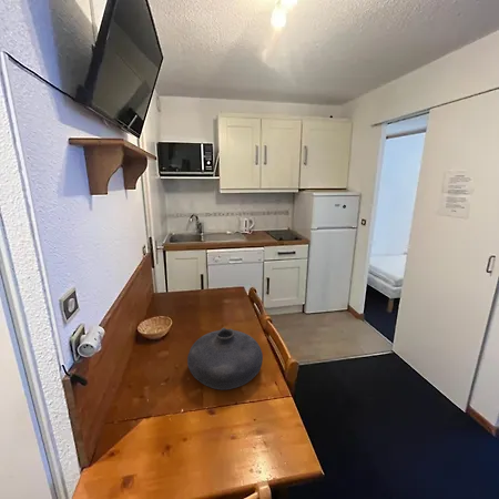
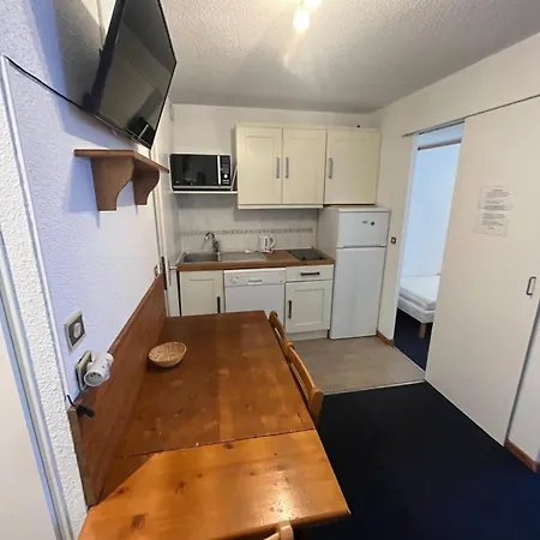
- vase [186,327,264,390]
